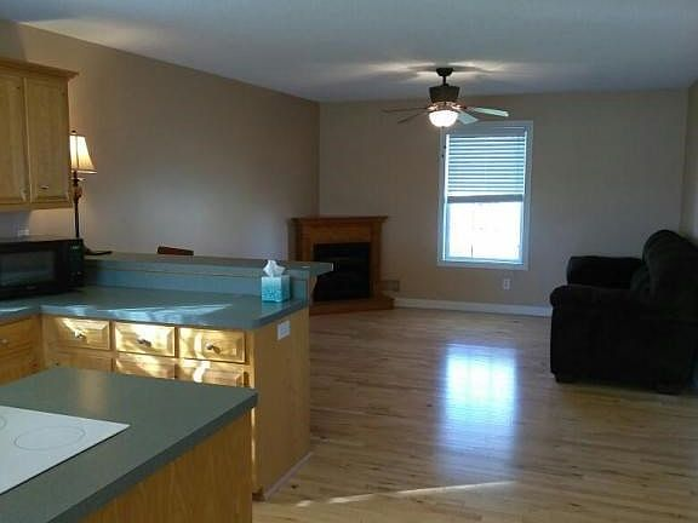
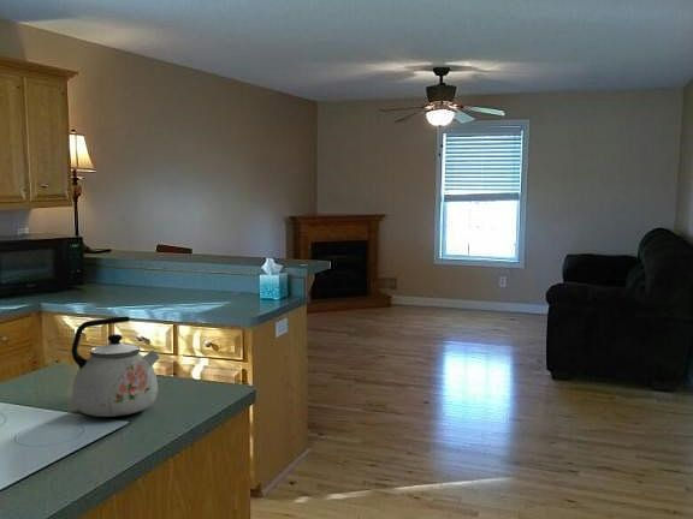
+ kettle [71,315,161,418]
